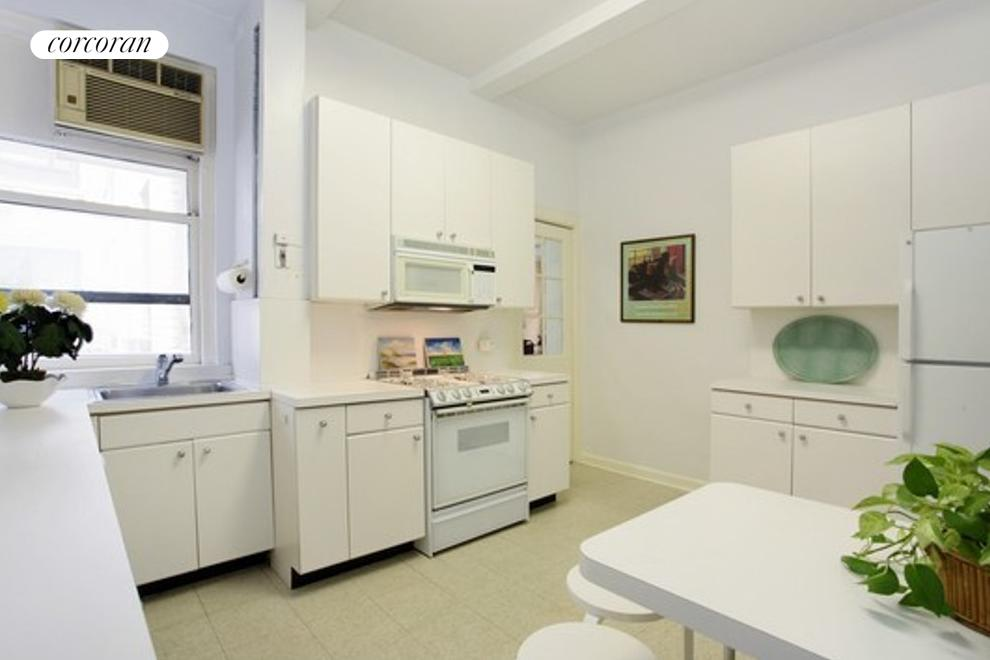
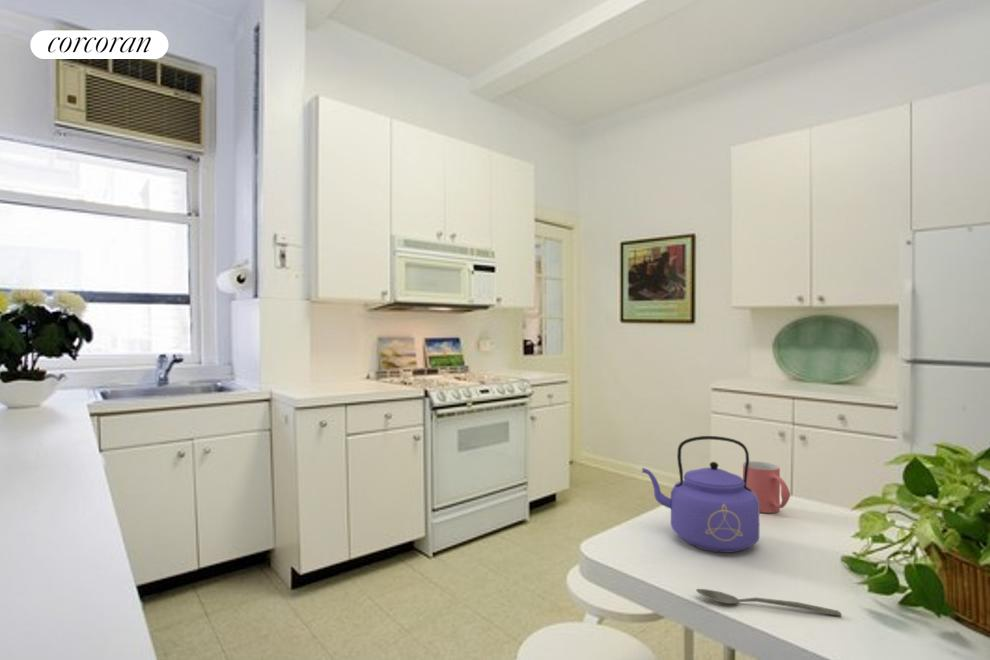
+ spoon [695,588,843,617]
+ mug [742,460,791,514]
+ kettle [641,435,760,554]
